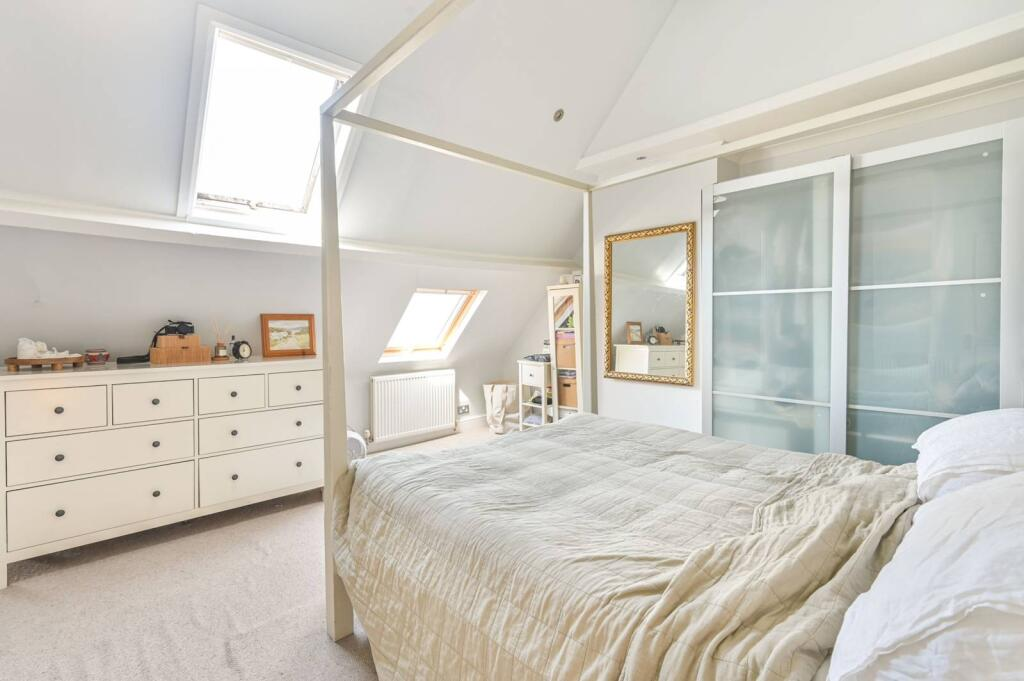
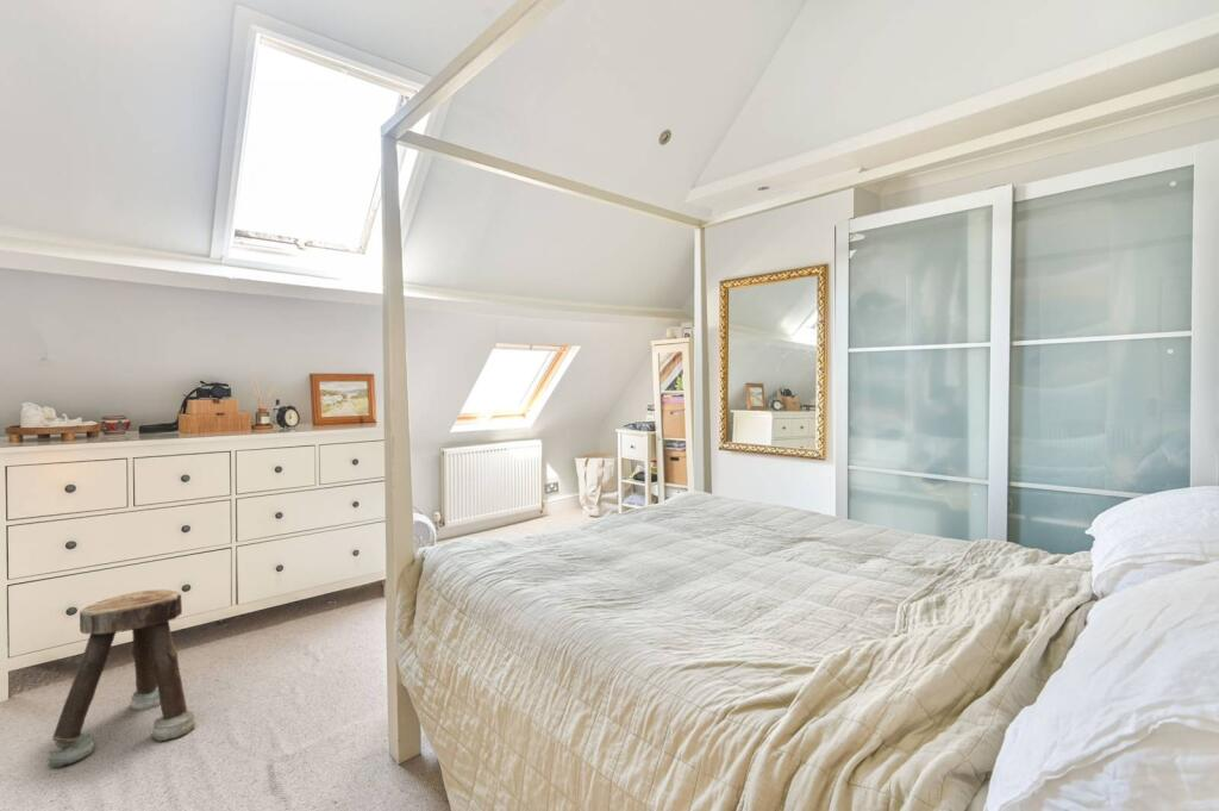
+ stool [48,588,196,768]
